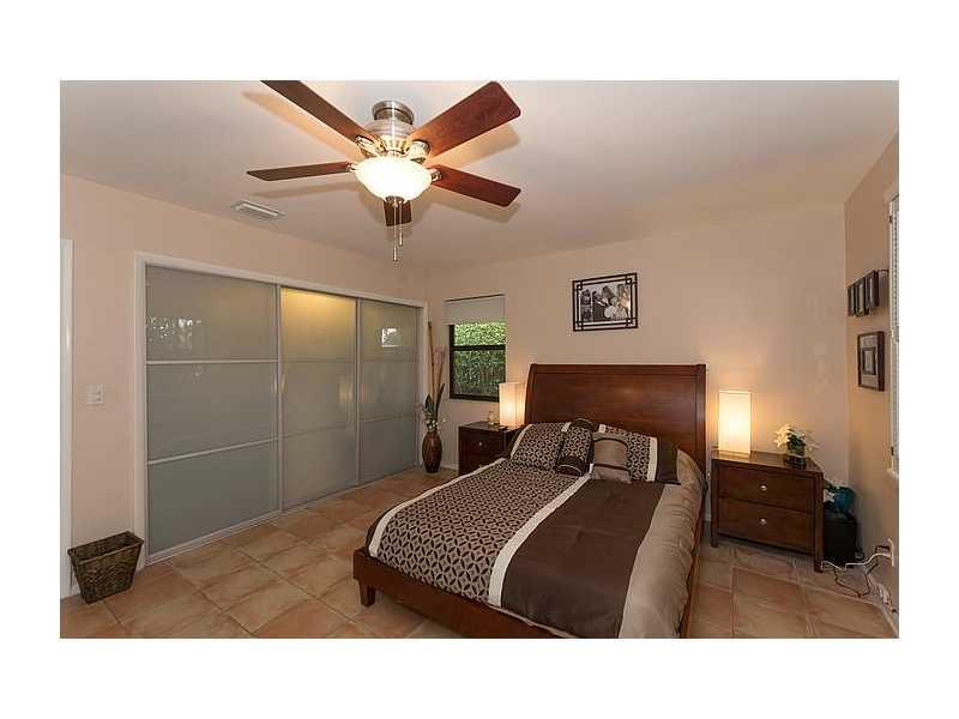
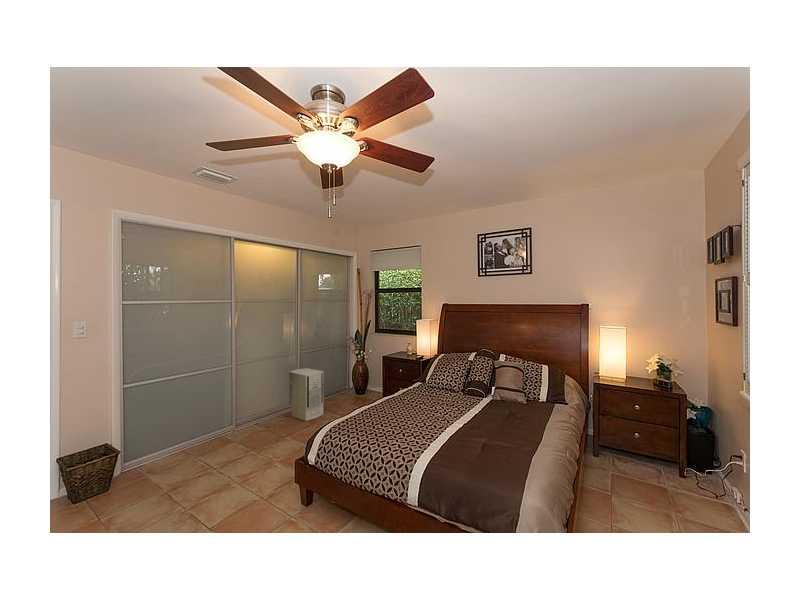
+ air purifier [288,367,324,422]
